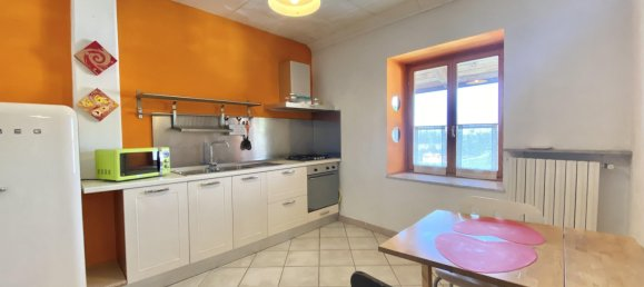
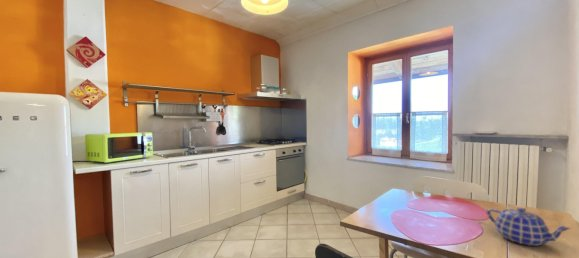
+ teapot [485,206,572,247]
